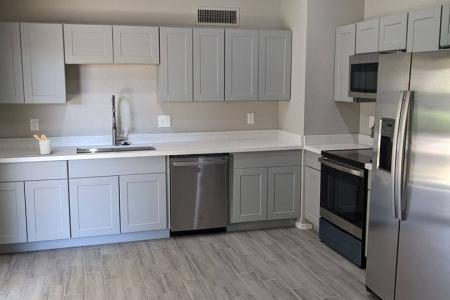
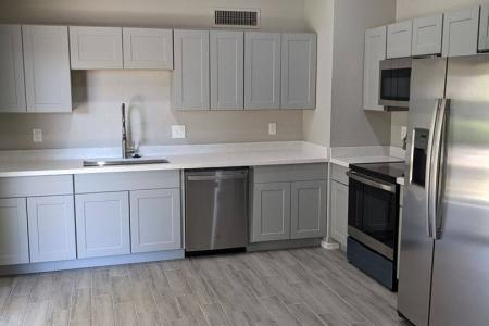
- utensil holder [33,133,52,155]
